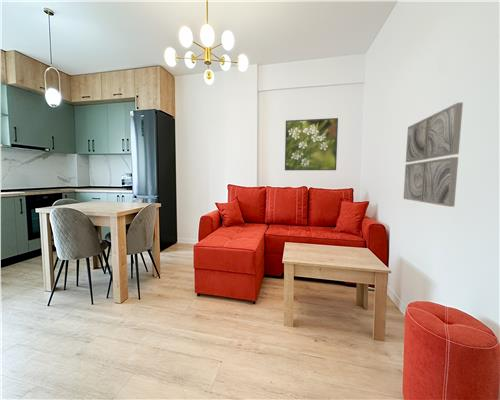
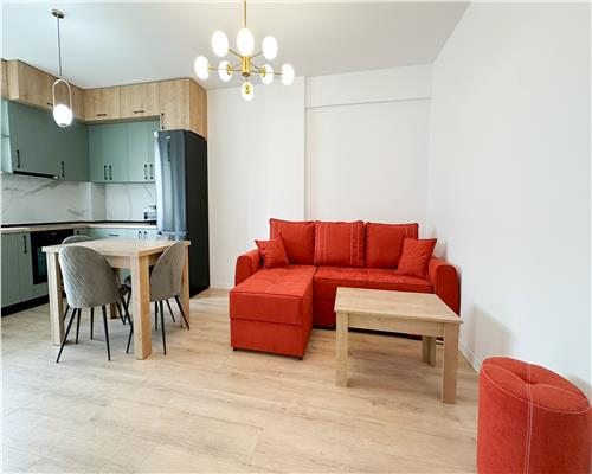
- wall art [402,101,464,208]
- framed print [284,117,339,171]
